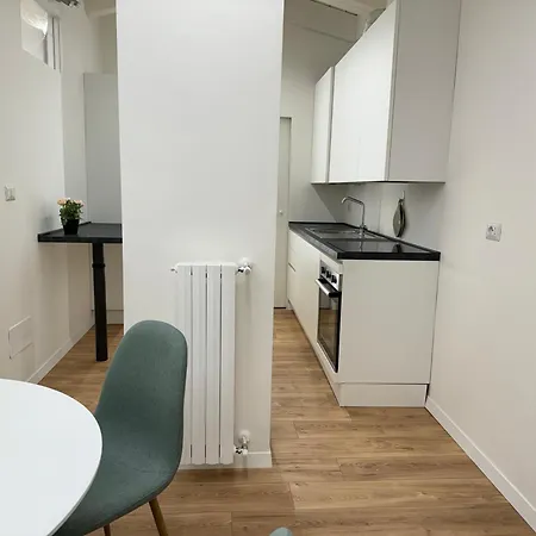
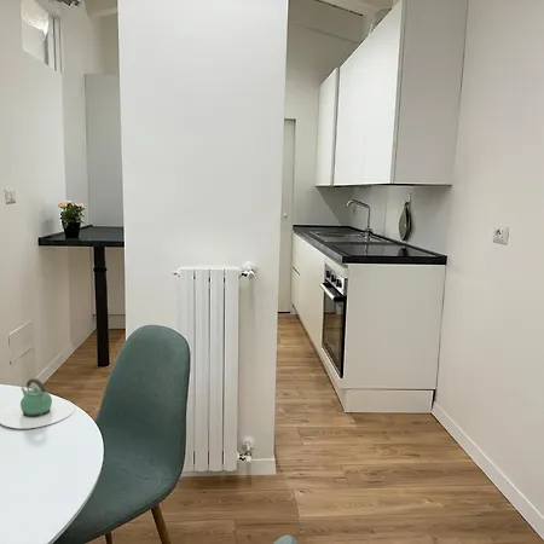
+ teapot [0,377,76,429]
